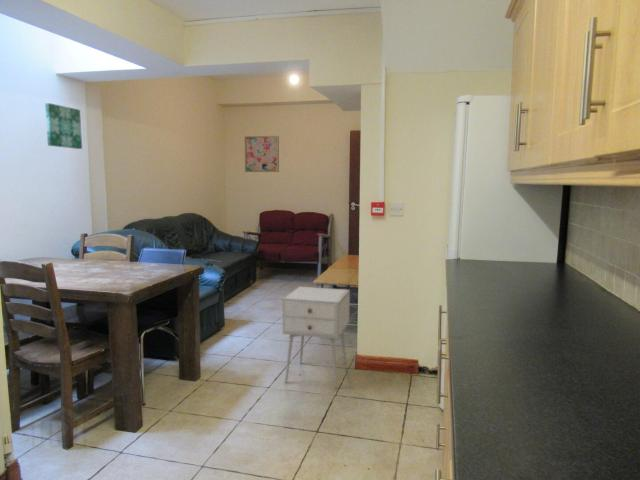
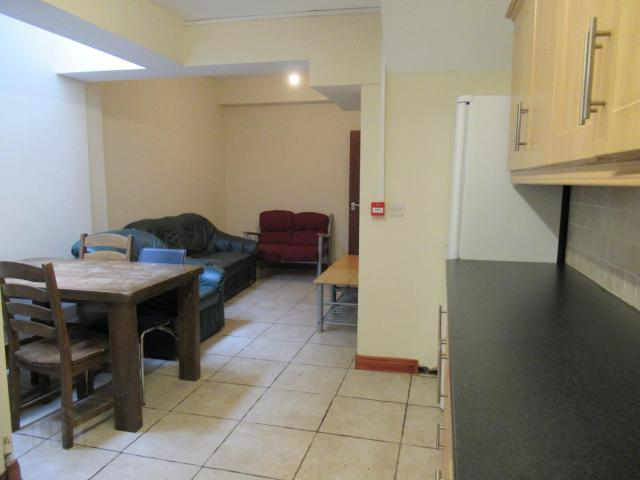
- wall art [244,135,280,173]
- nightstand [282,285,351,389]
- wall art [44,102,83,150]
